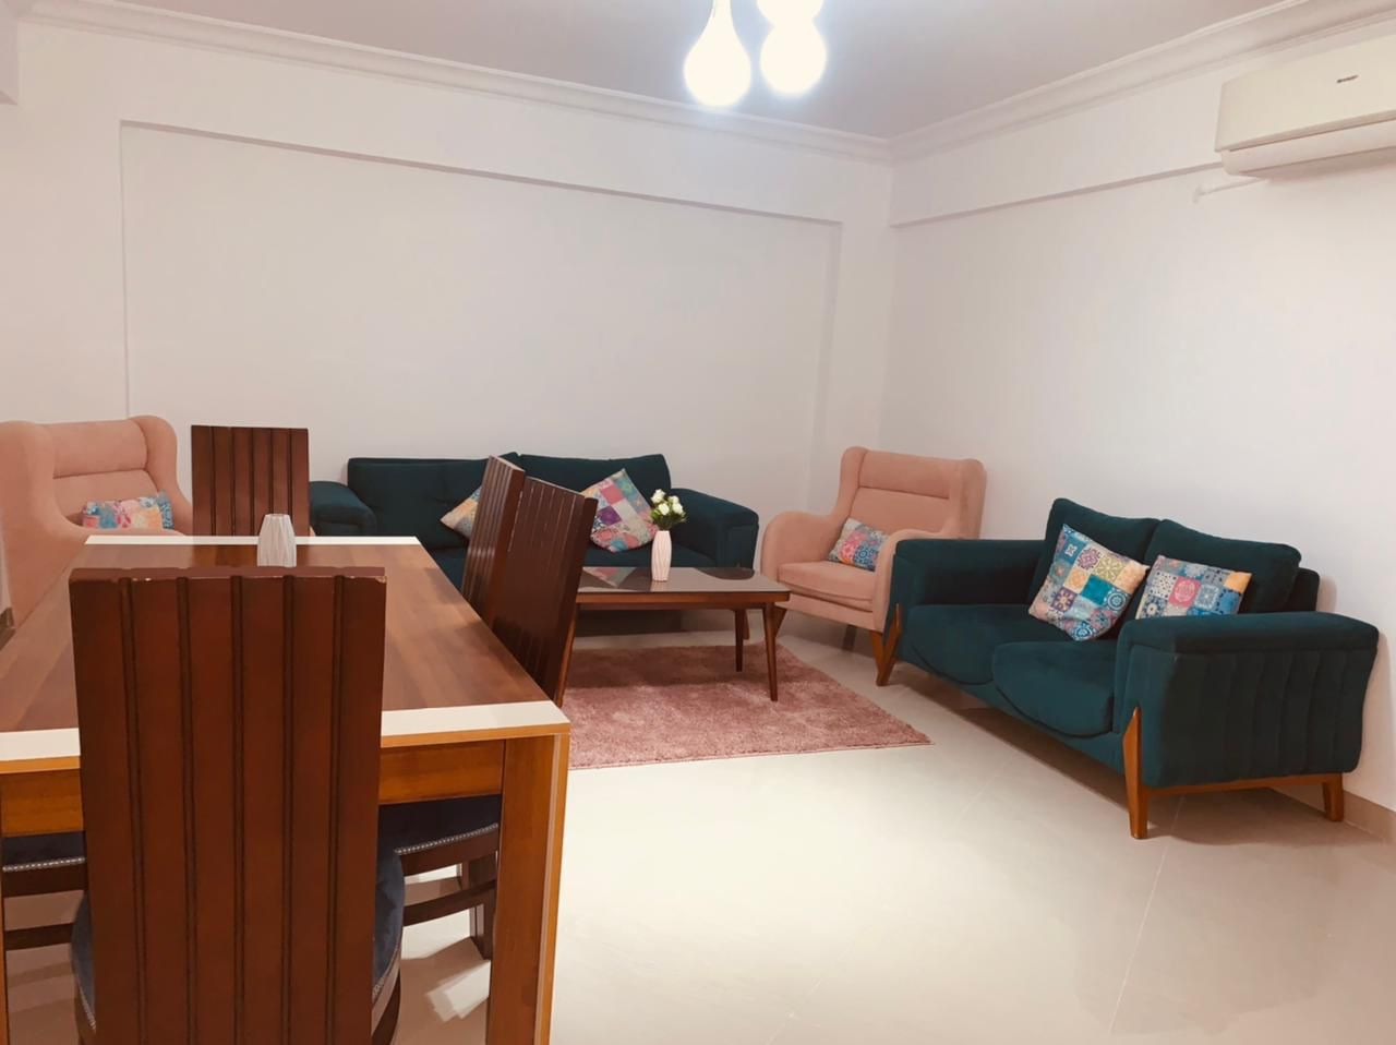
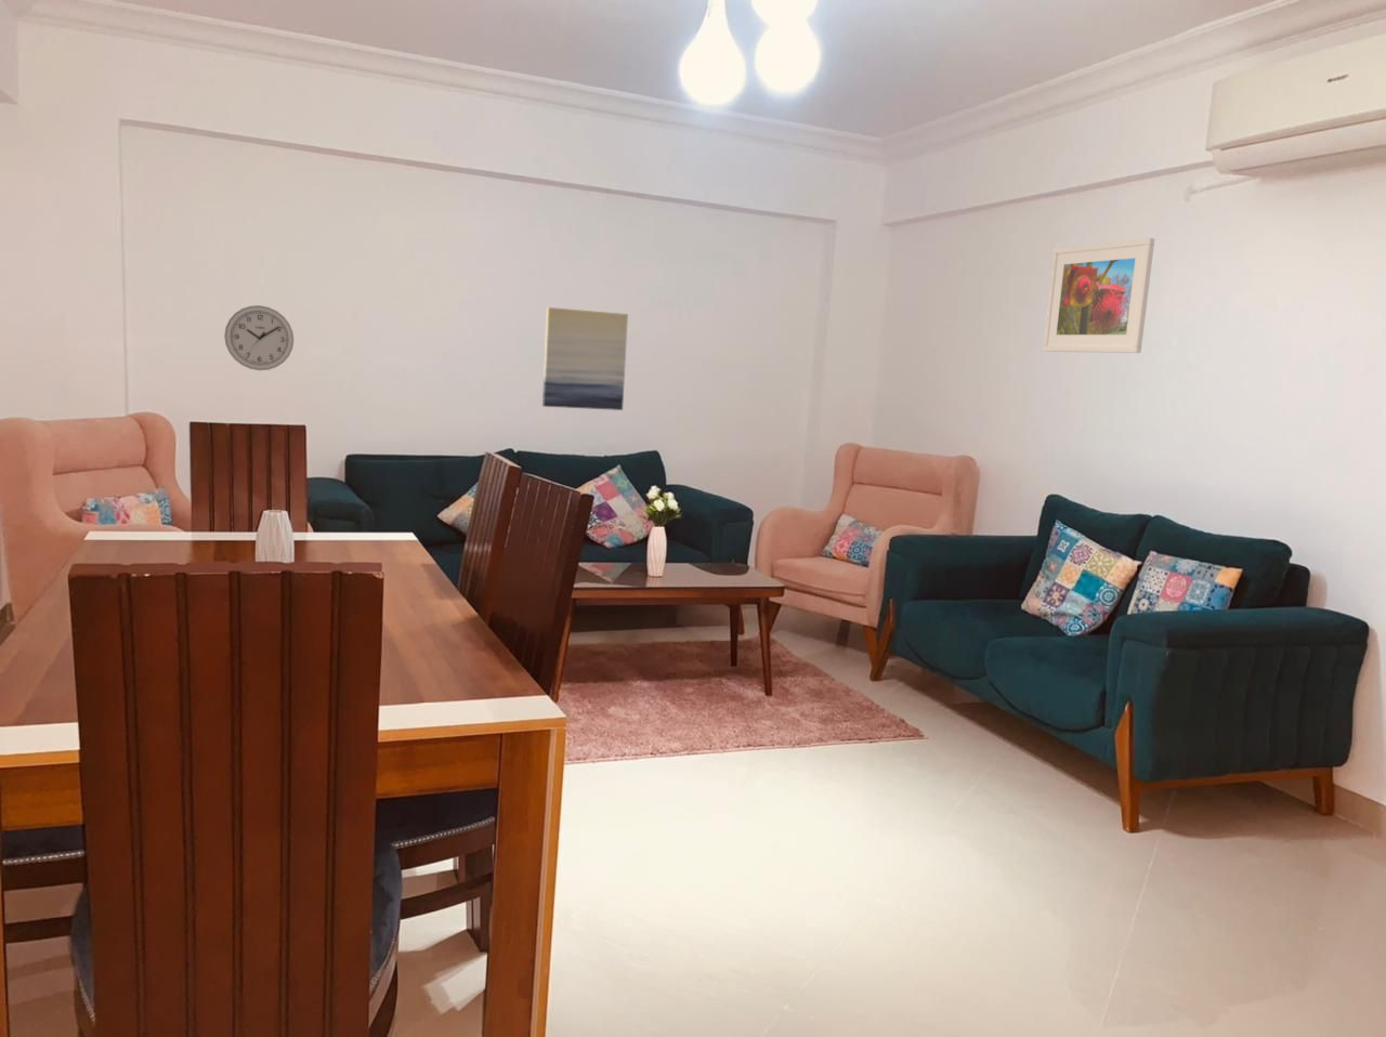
+ wall art [542,306,629,412]
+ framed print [1042,237,1155,354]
+ wall clock [223,304,294,371]
